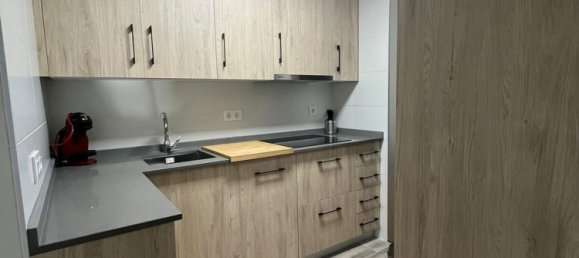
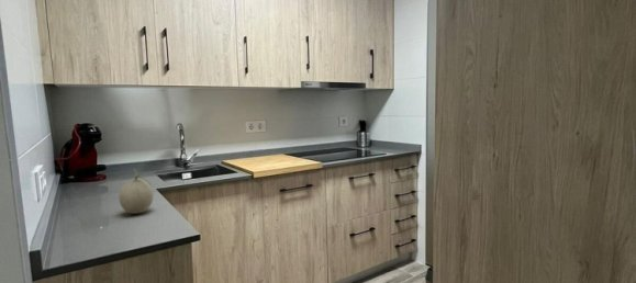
+ fruit [118,168,154,215]
